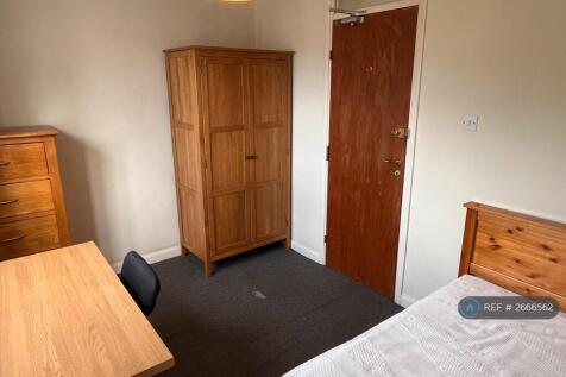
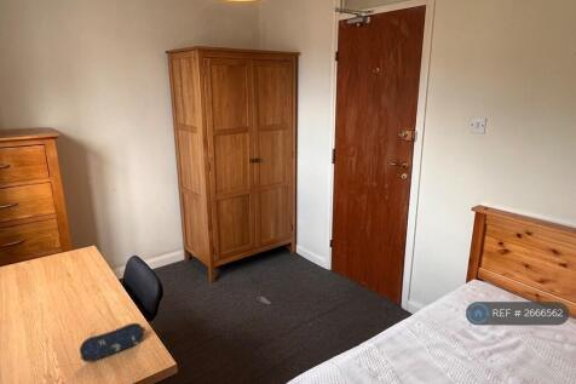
+ pencil case [79,322,146,363]
